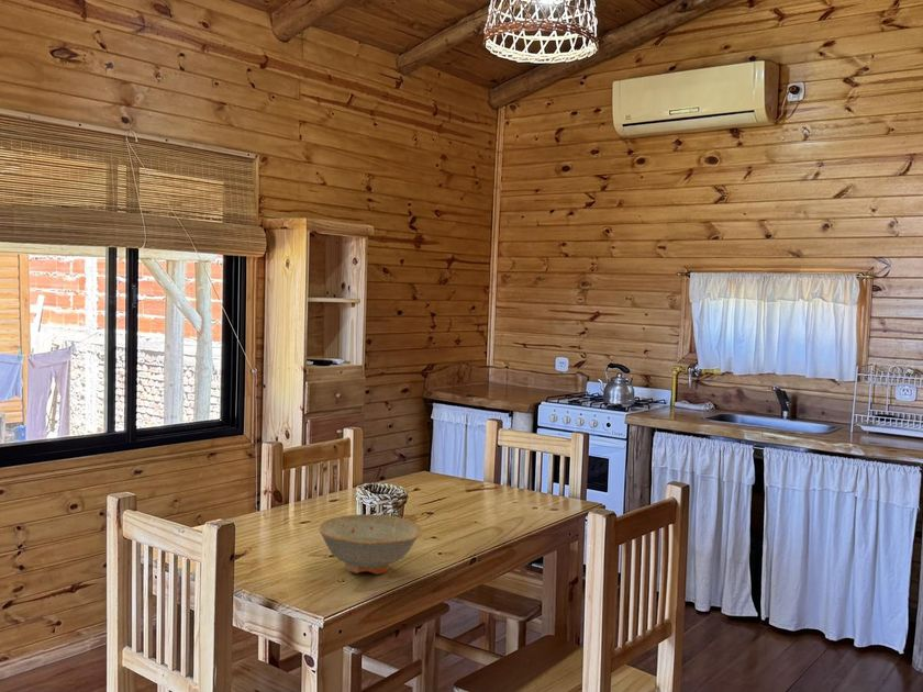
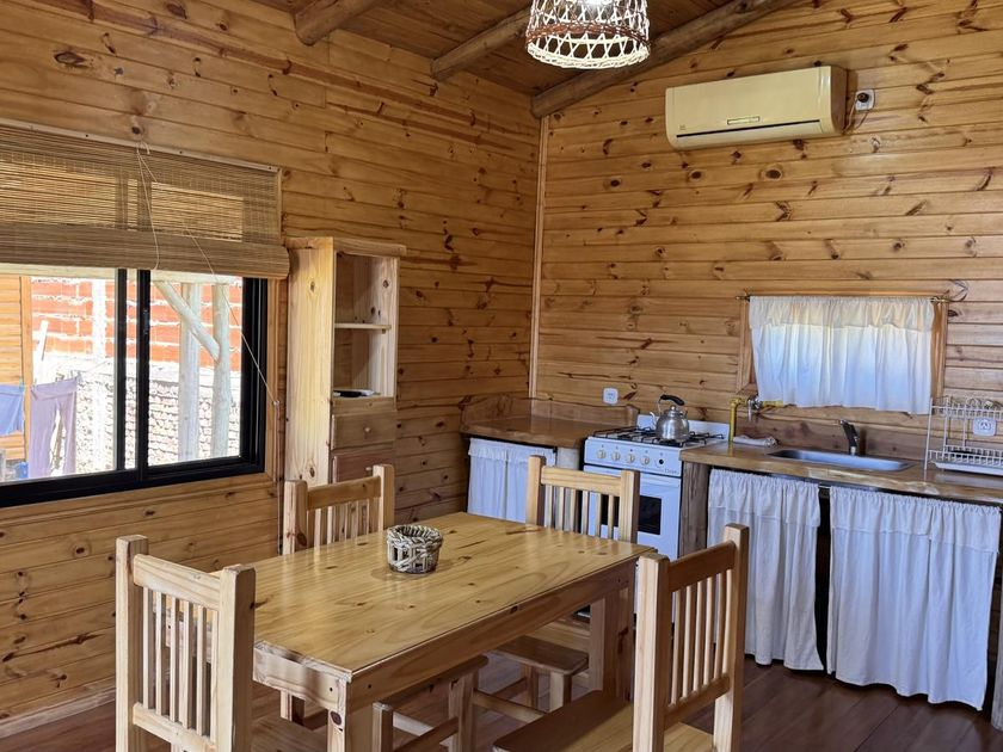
- dish [318,513,423,576]
